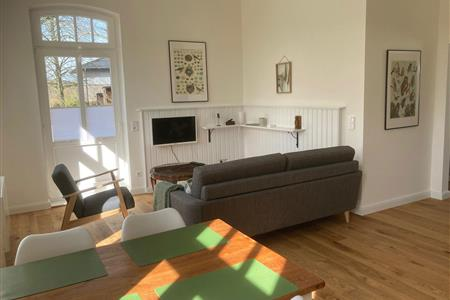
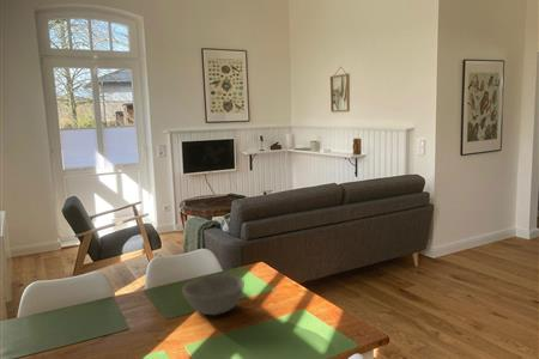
+ bowl [181,274,246,316]
